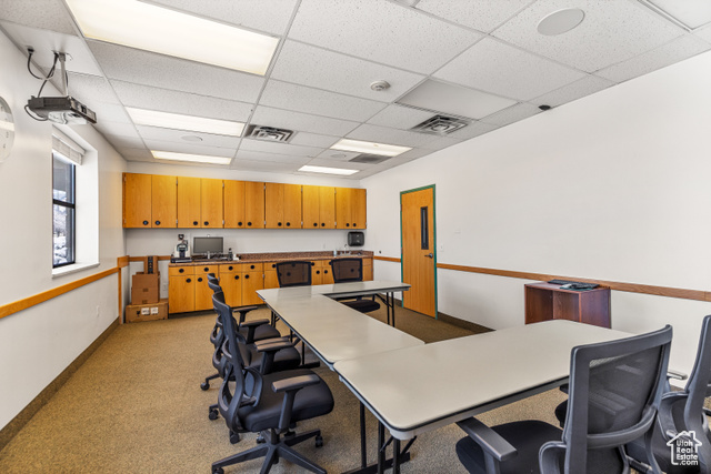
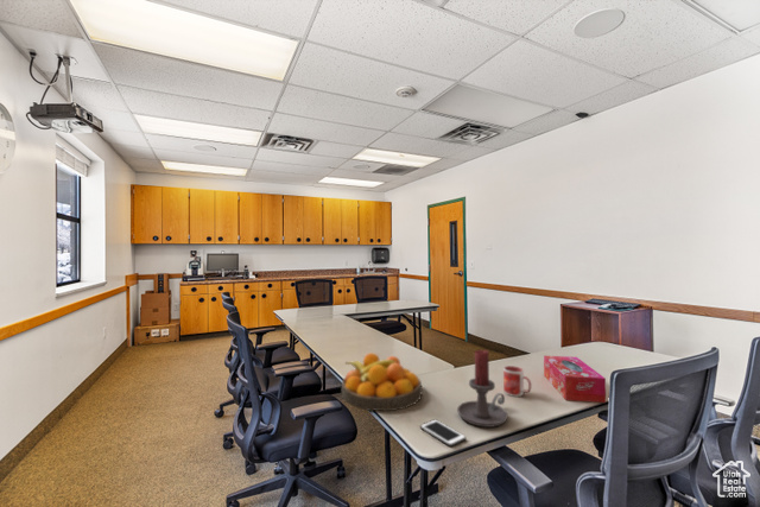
+ tissue box [543,355,607,404]
+ candle holder [456,349,509,429]
+ cell phone [419,418,467,448]
+ fruit bowl [340,351,423,412]
+ mug [502,365,532,398]
